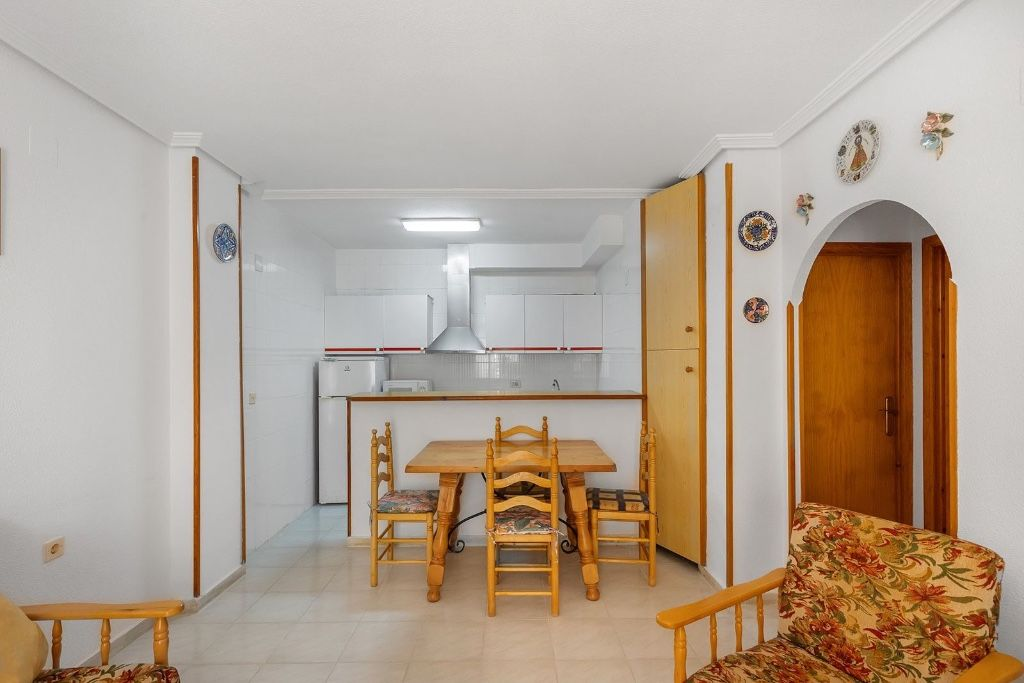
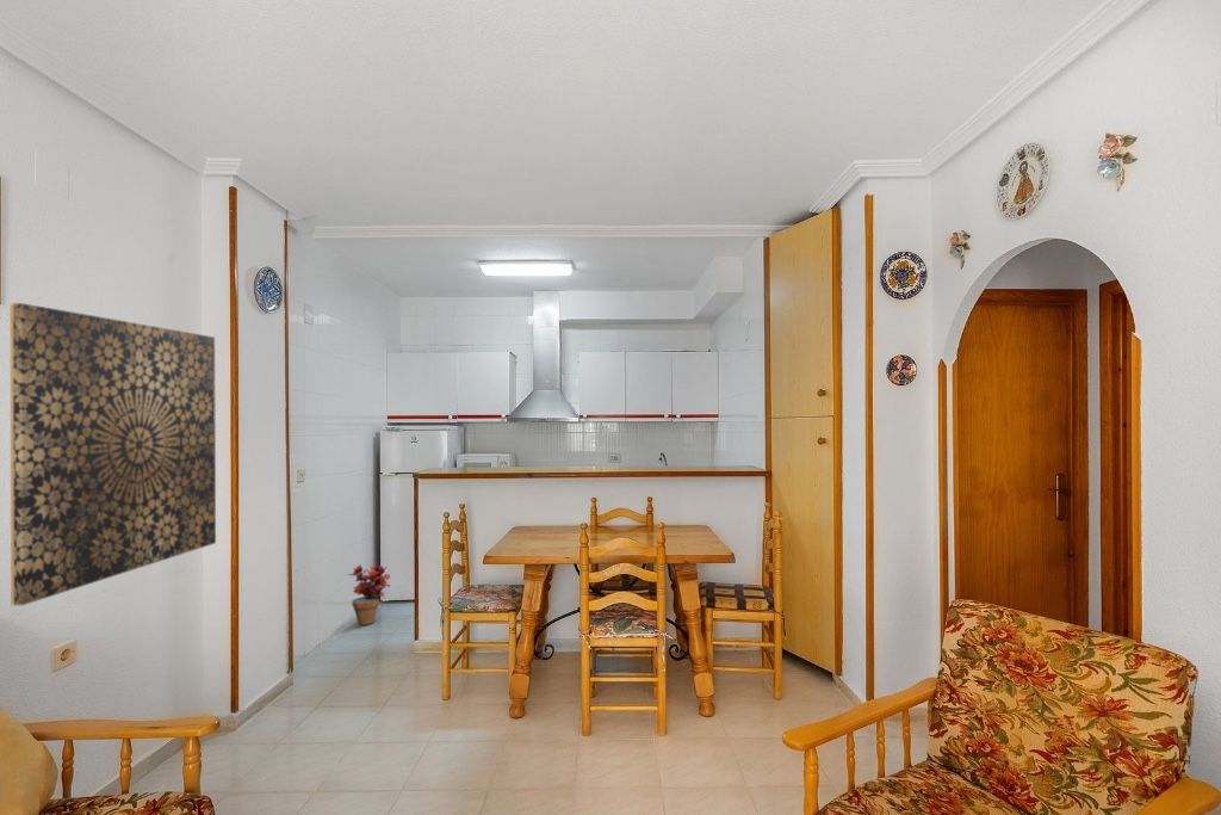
+ potted plant [347,563,392,626]
+ wall art [8,302,217,606]
